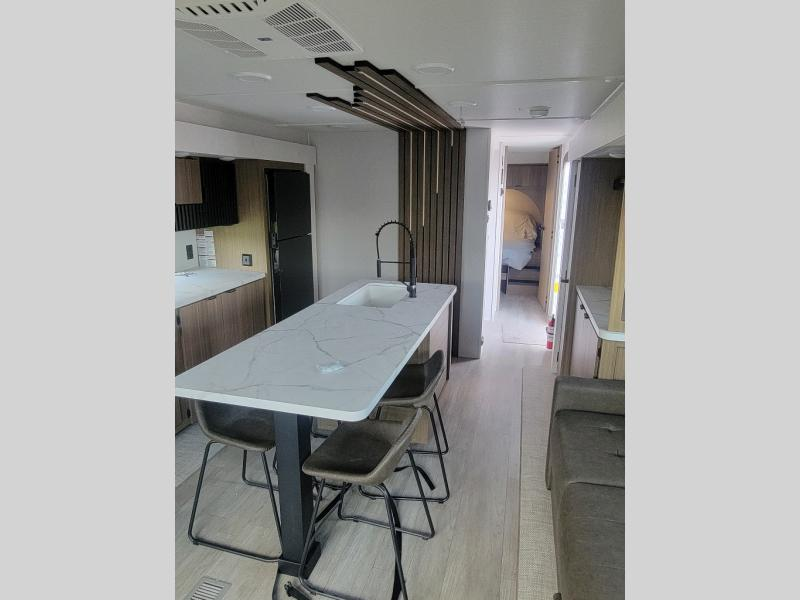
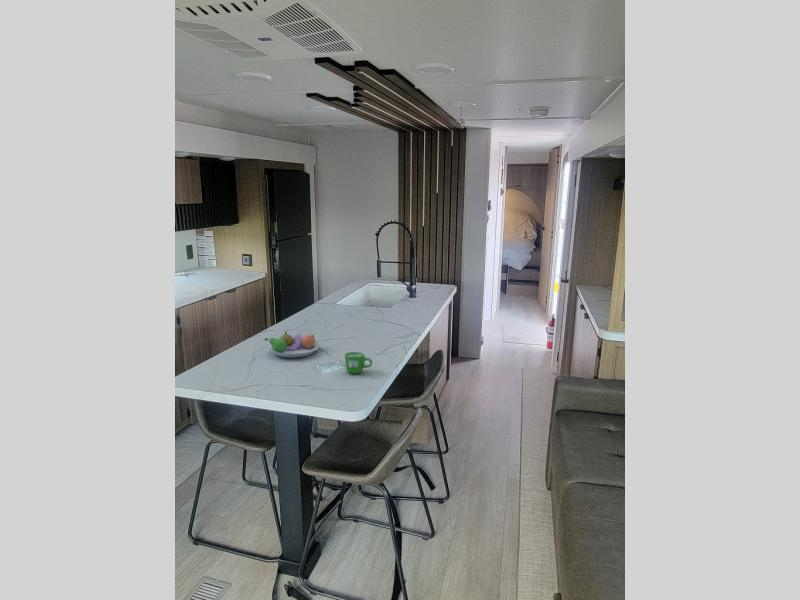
+ mug [344,351,373,375]
+ fruit bowl [264,330,319,358]
